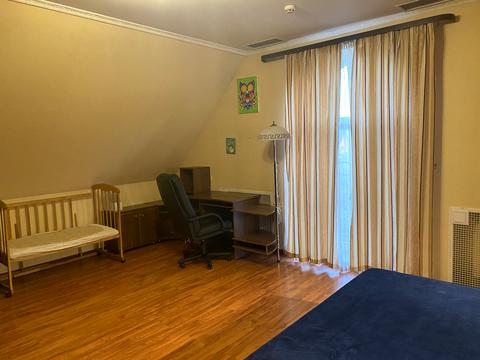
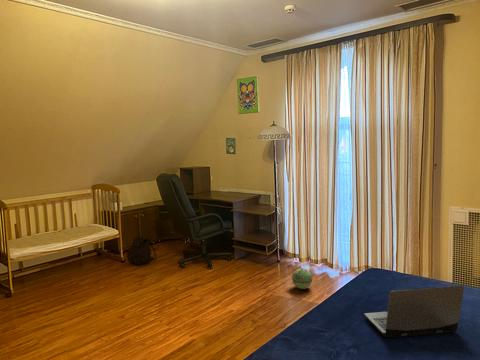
+ ball [291,268,313,290]
+ laptop computer [363,285,465,339]
+ satchel [126,235,157,266]
